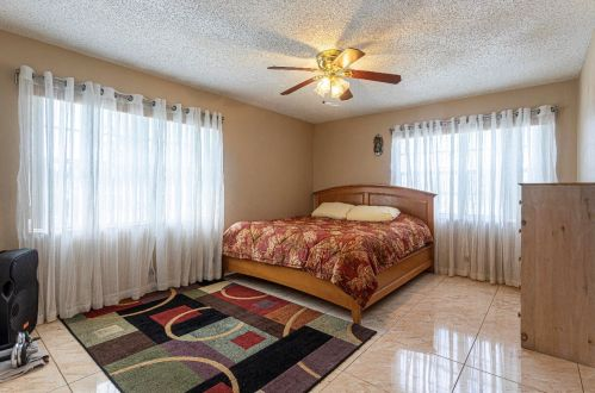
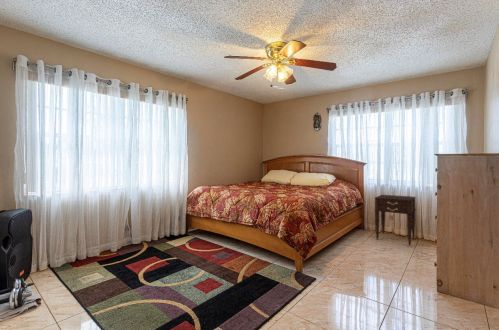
+ nightstand [374,194,417,246]
